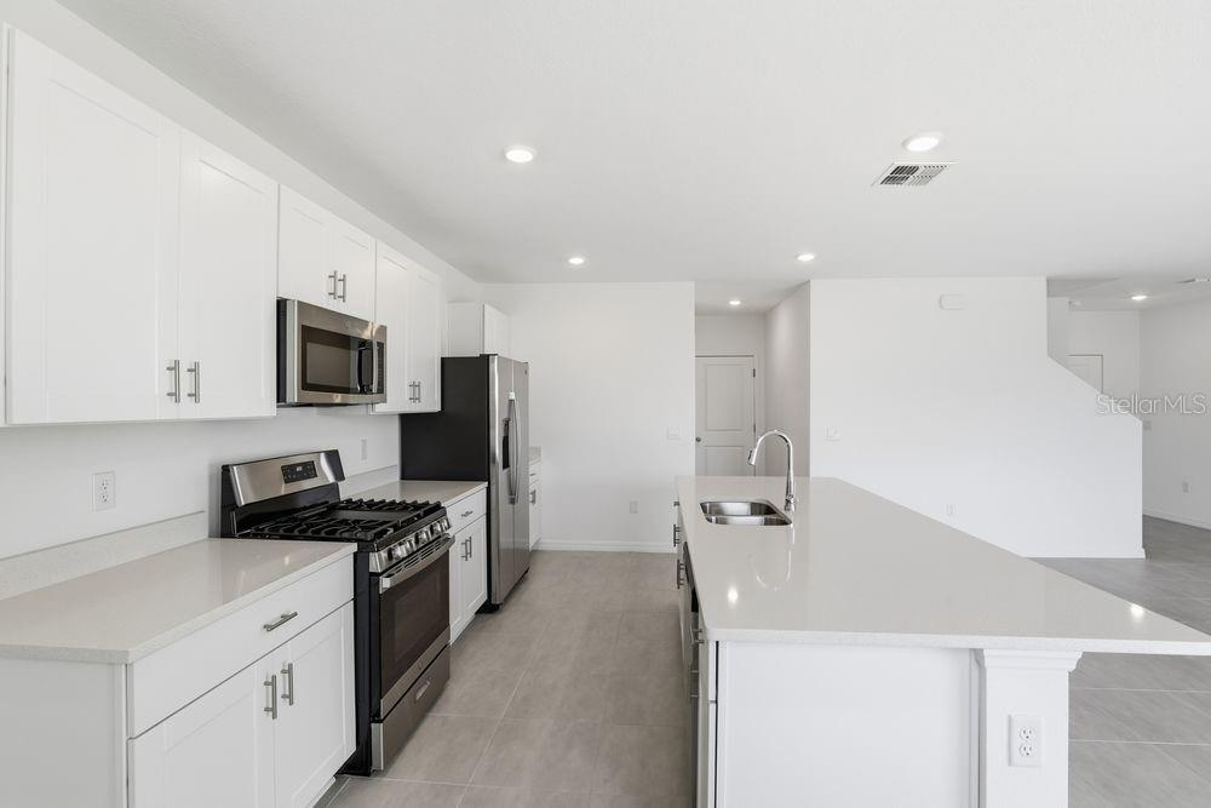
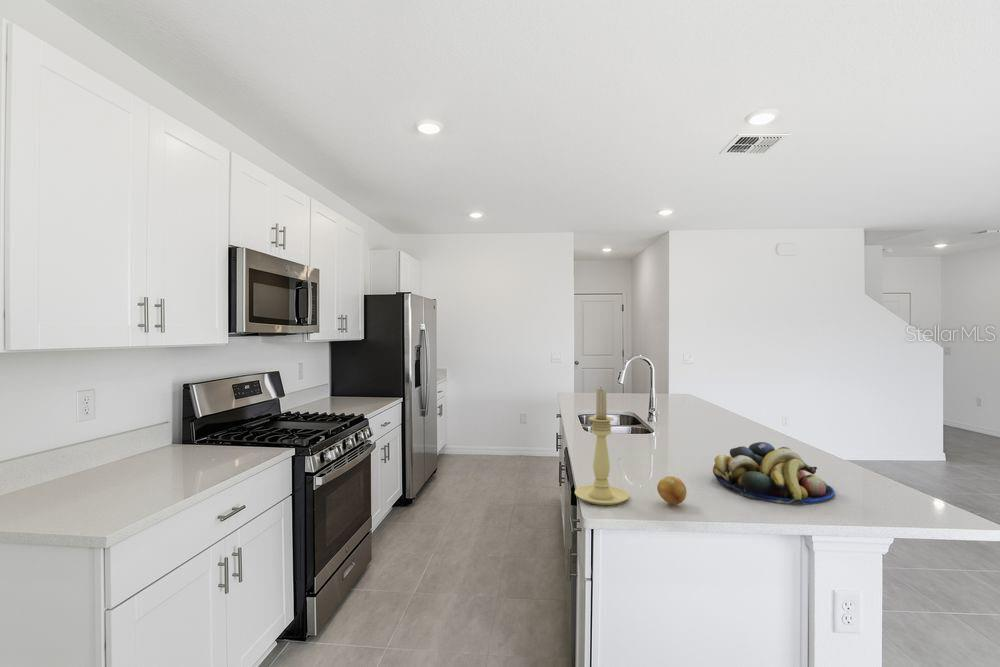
+ candle holder [574,386,630,506]
+ fruit bowl [712,441,836,505]
+ fruit [656,475,688,505]
